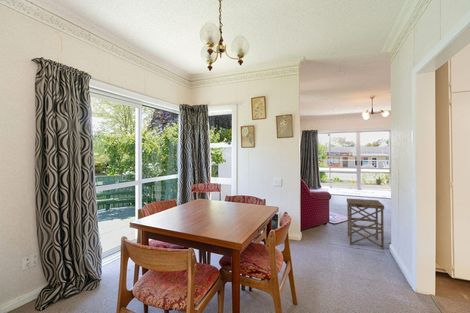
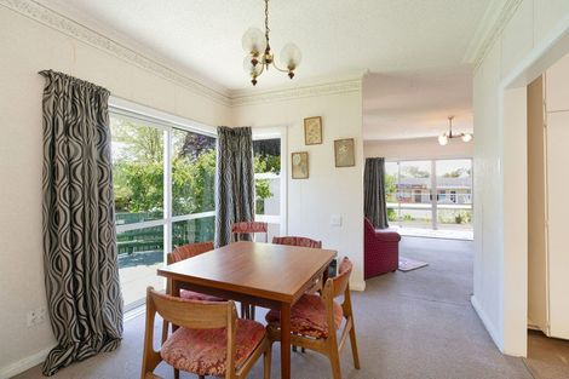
- side table [346,197,385,250]
